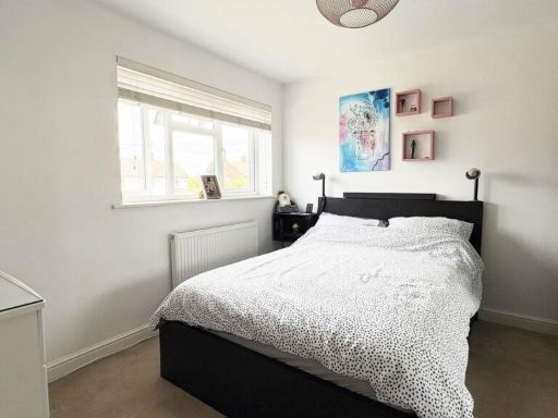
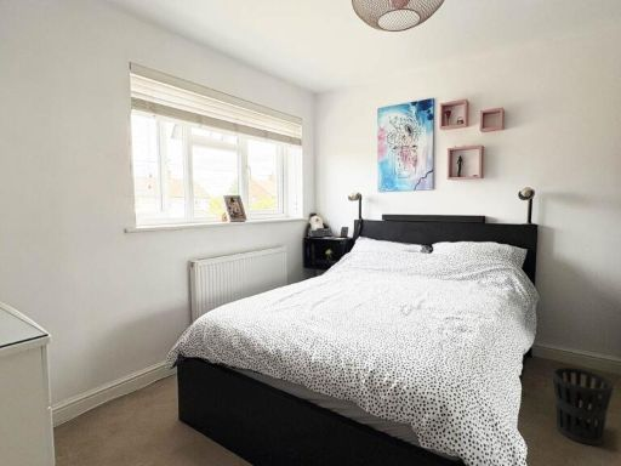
+ wastebasket [551,366,614,445]
